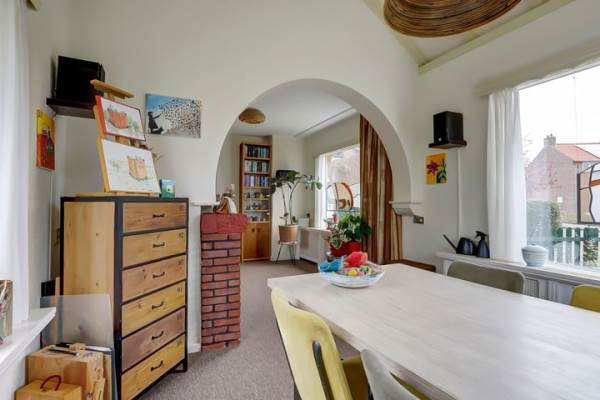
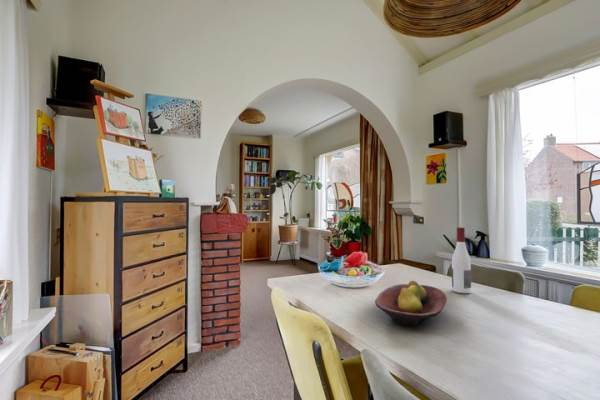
+ alcohol [451,226,472,294]
+ fruit bowl [374,280,448,327]
